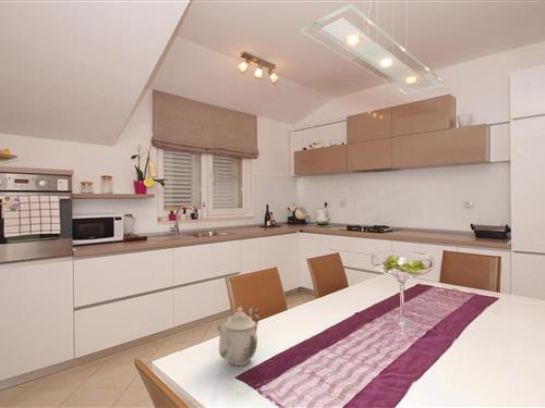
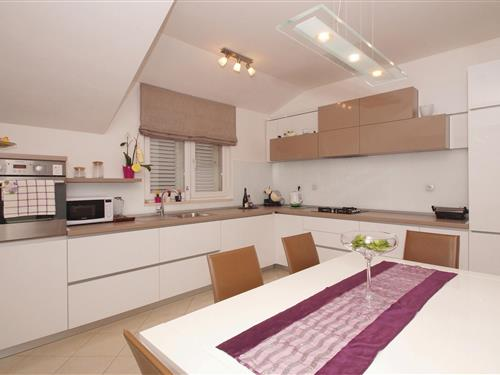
- teapot [215,306,259,367]
